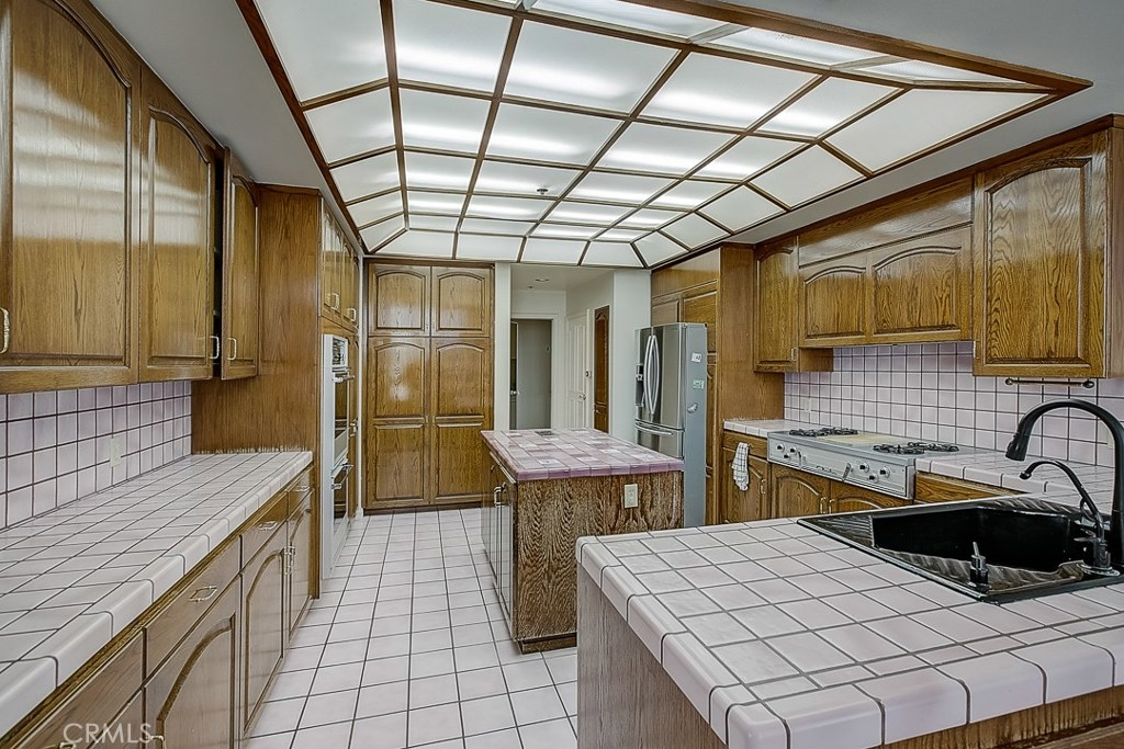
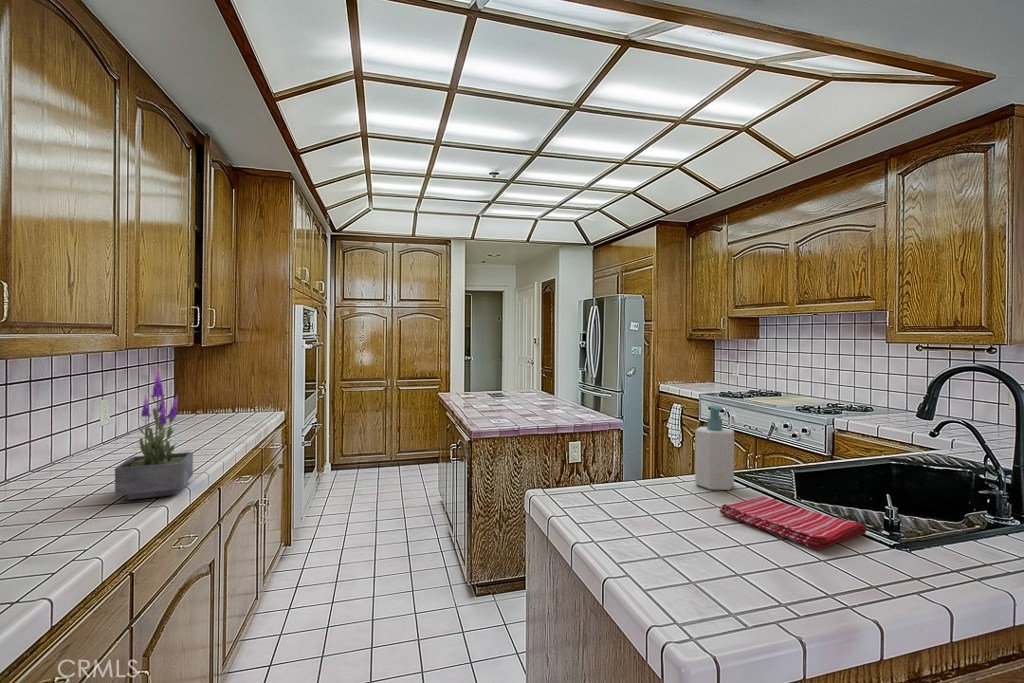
+ potted plant [114,370,194,501]
+ soap bottle [694,404,735,491]
+ dish towel [718,495,867,551]
